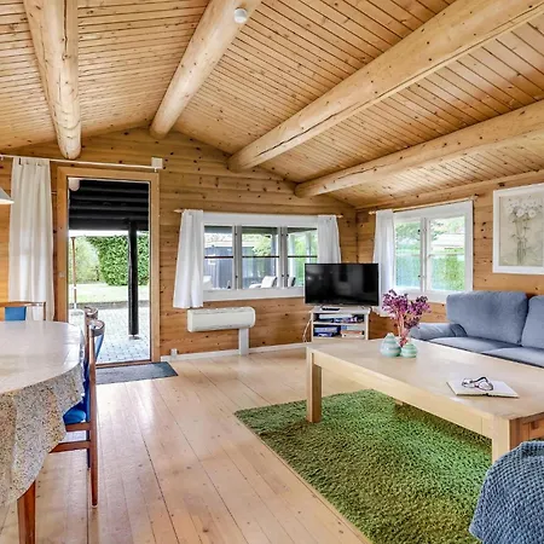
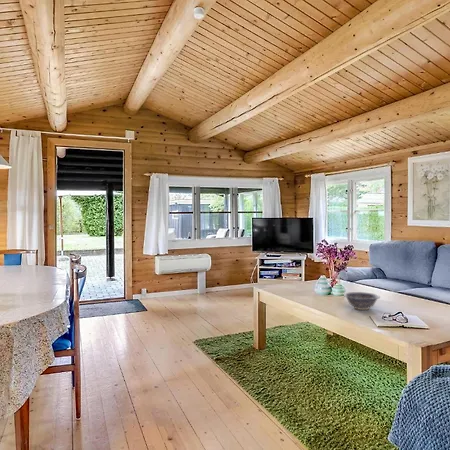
+ decorative bowl [342,291,381,311]
